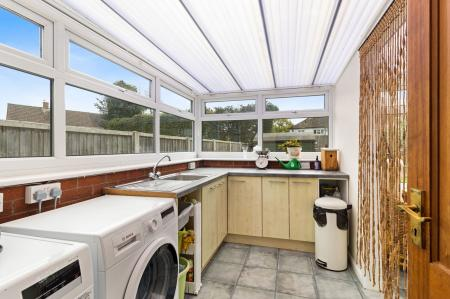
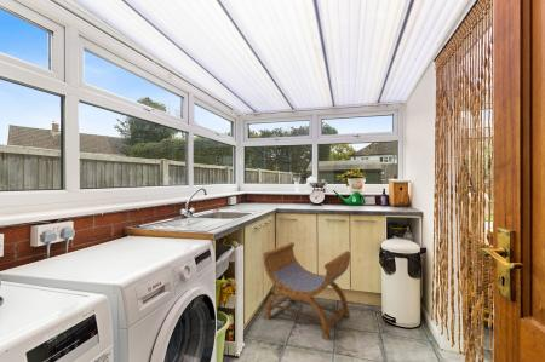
+ stool [263,241,351,341]
